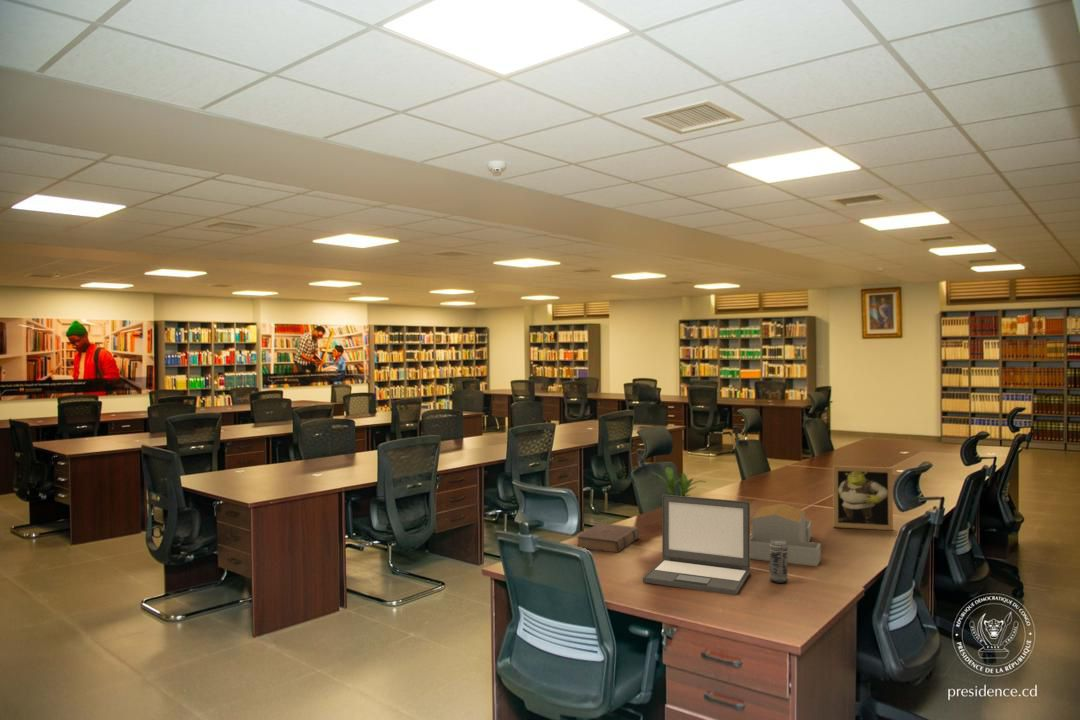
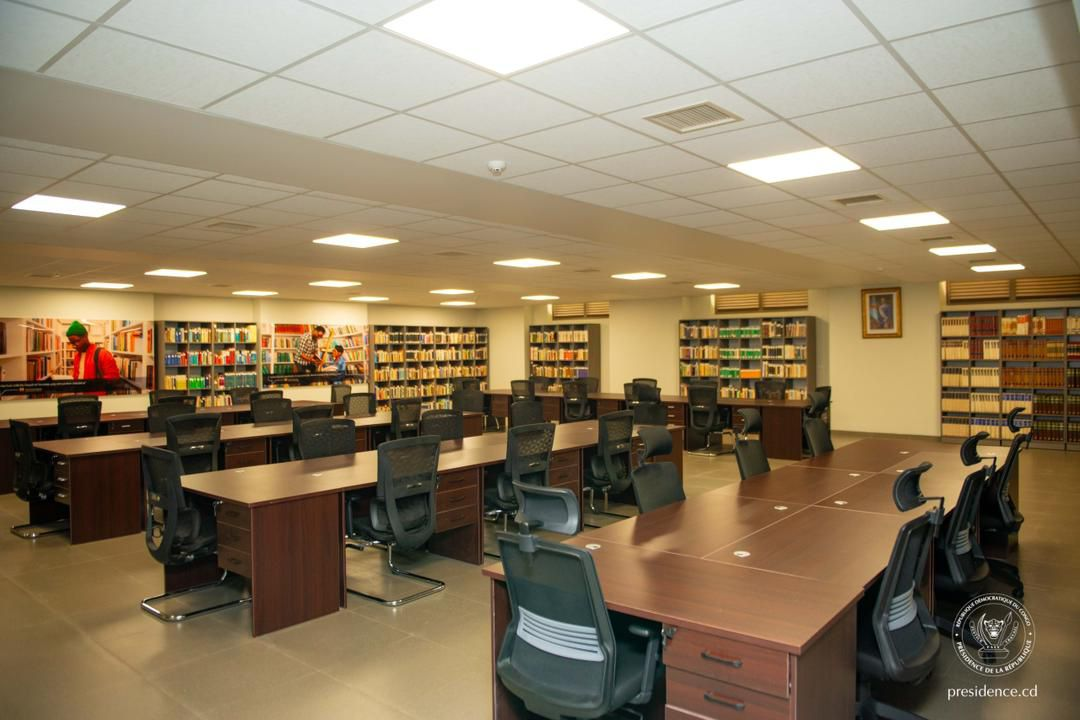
- picture frame [832,465,894,531]
- laptop [642,493,751,596]
- potted plant [646,466,706,497]
- architectural model [750,503,822,567]
- book [575,522,641,554]
- beverage can [769,539,788,584]
